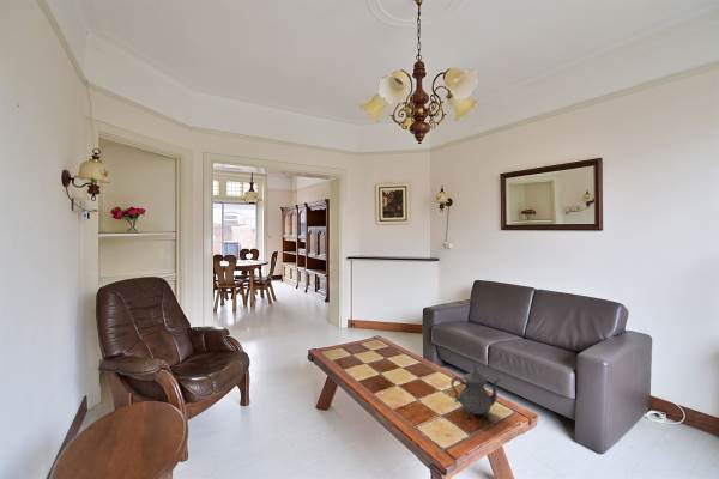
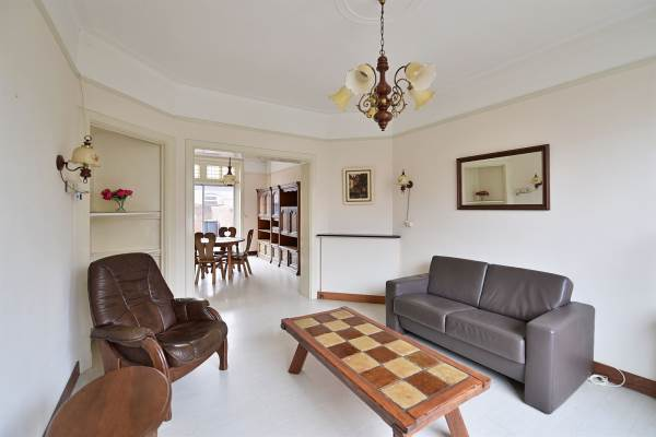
- teapot [449,362,501,420]
